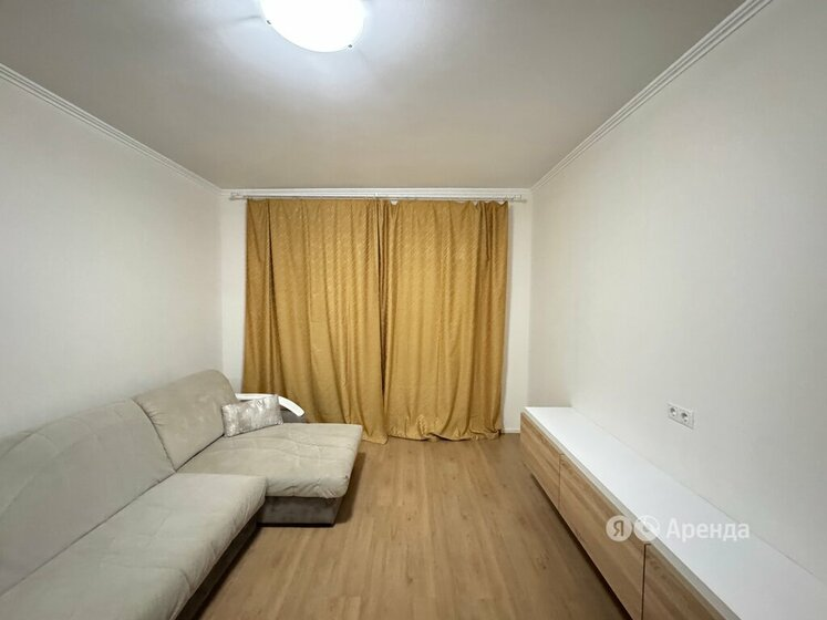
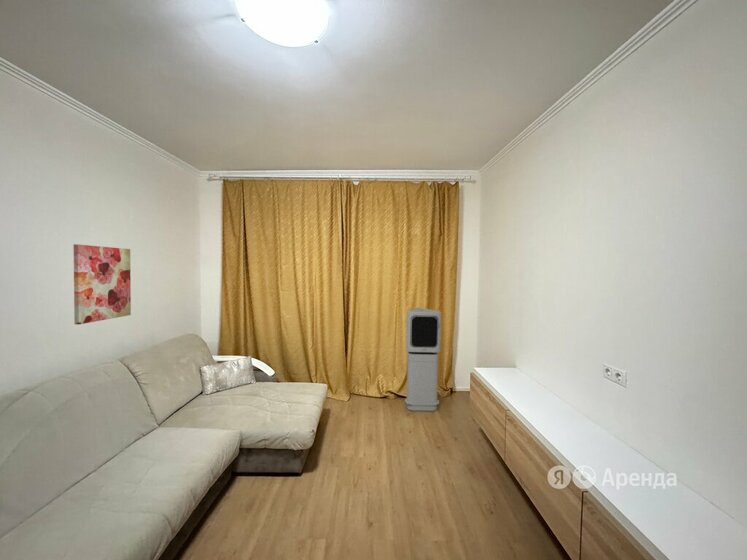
+ wall art [73,243,132,326]
+ air purifier [404,307,442,412]
